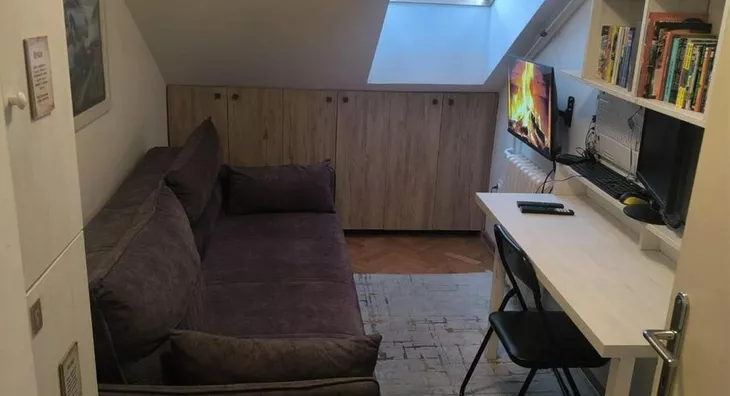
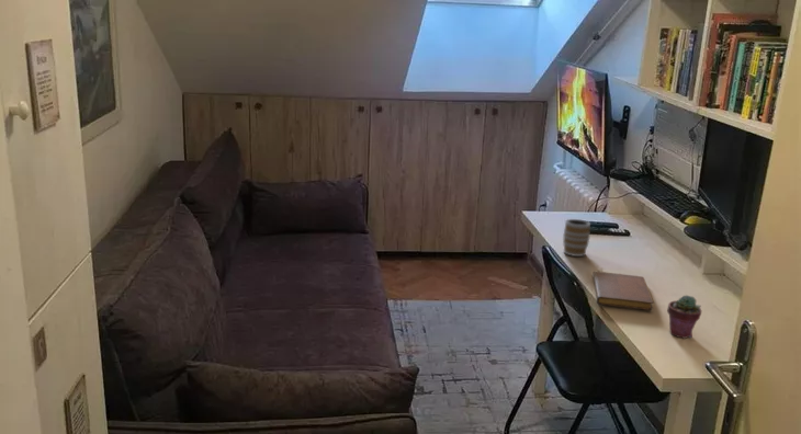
+ potted succulent [666,294,702,340]
+ mug [562,218,591,258]
+ notebook [591,271,654,311]
